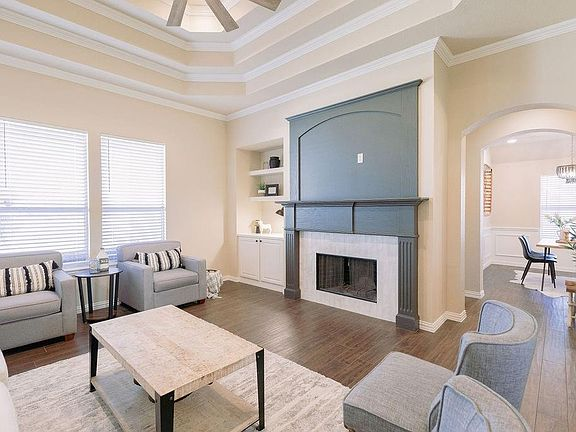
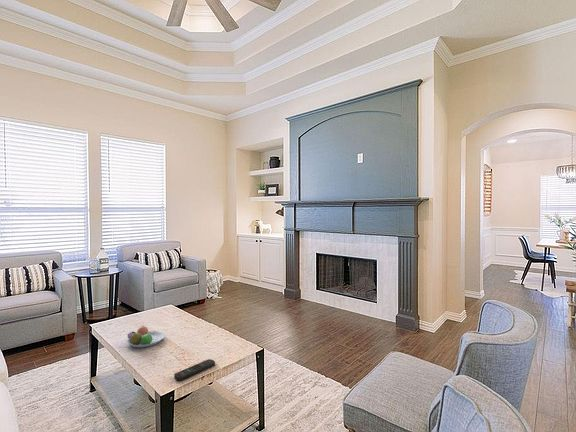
+ remote control [173,358,216,382]
+ fruit bowl [126,325,166,348]
